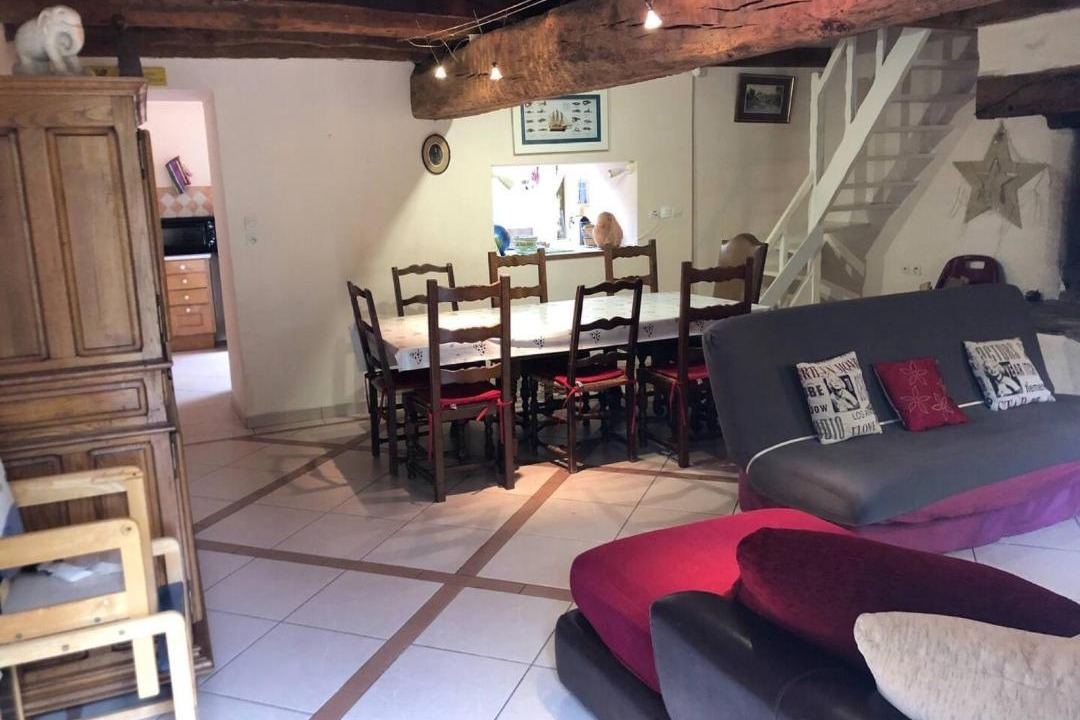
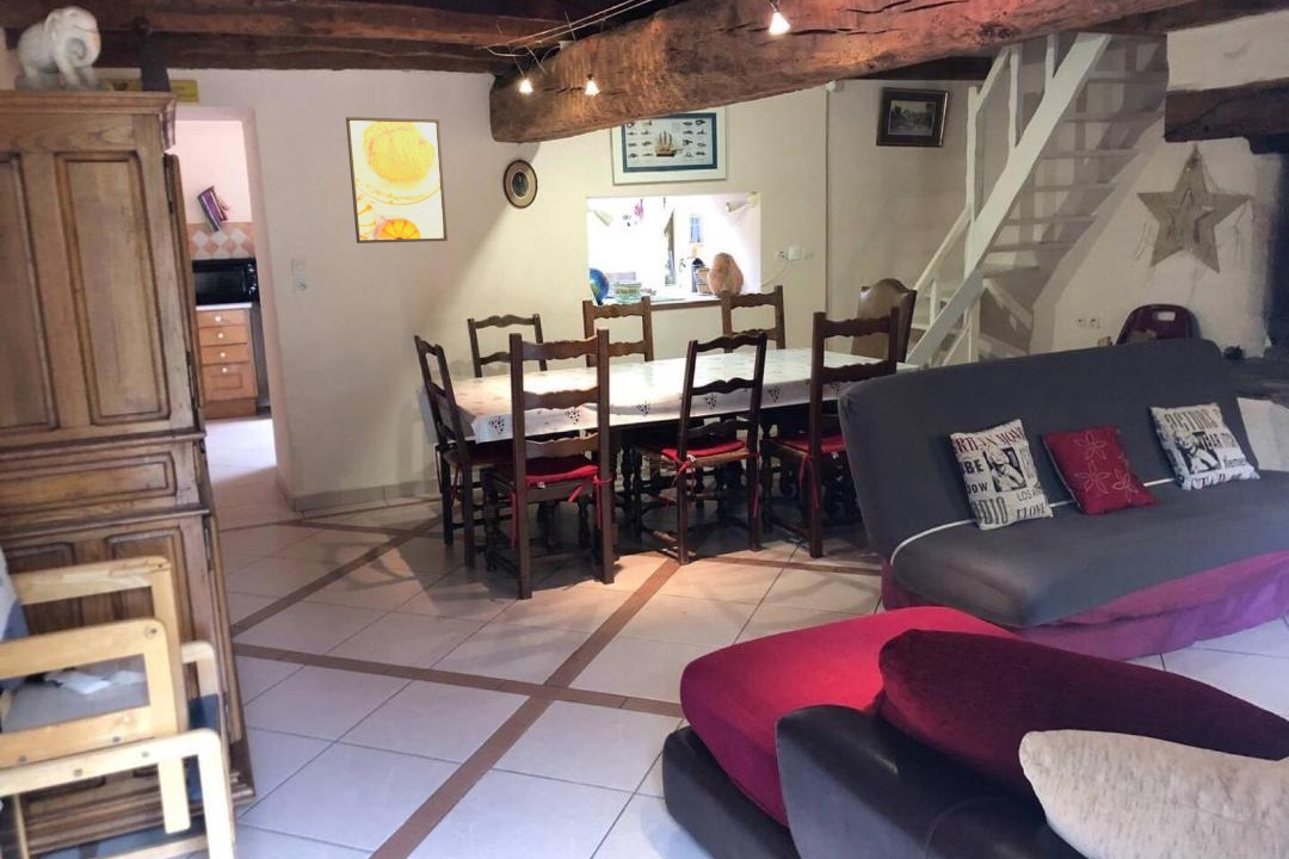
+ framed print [345,116,449,245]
